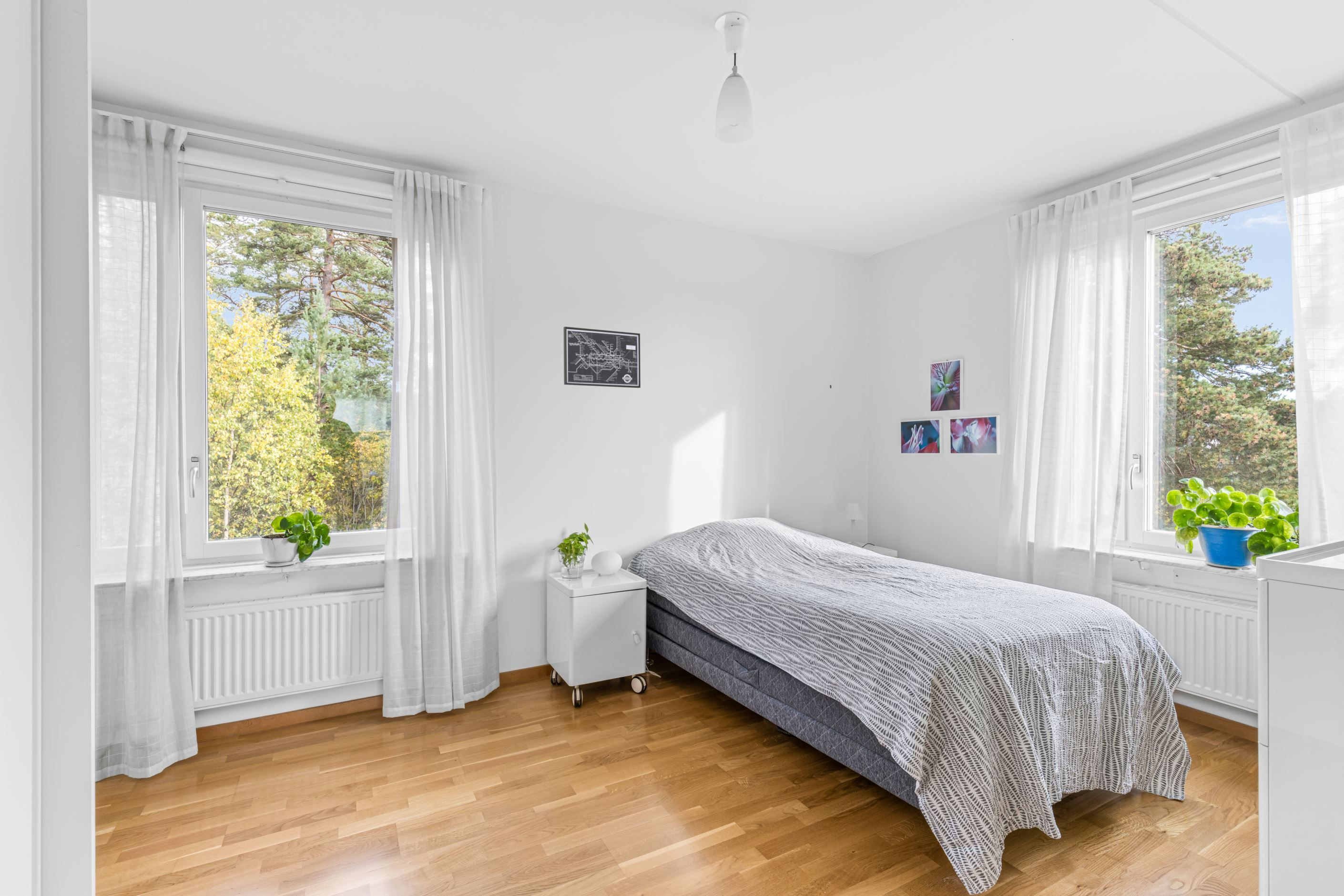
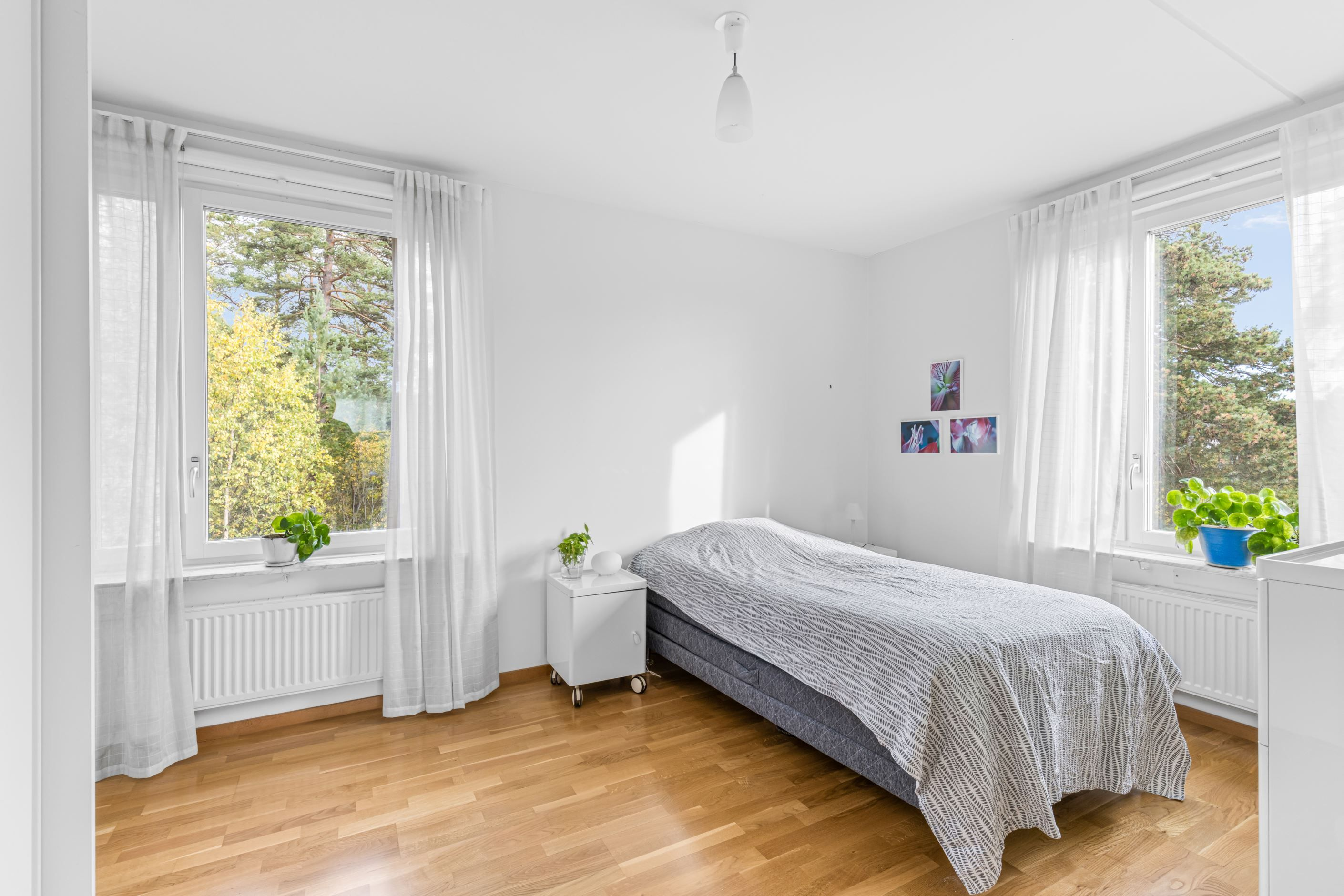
- wall art [563,326,641,388]
